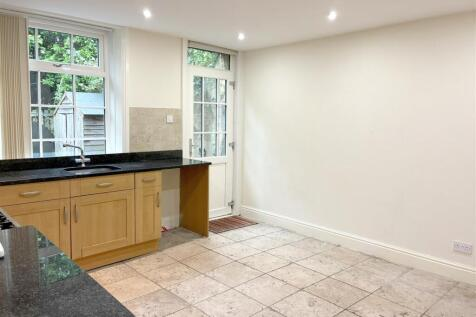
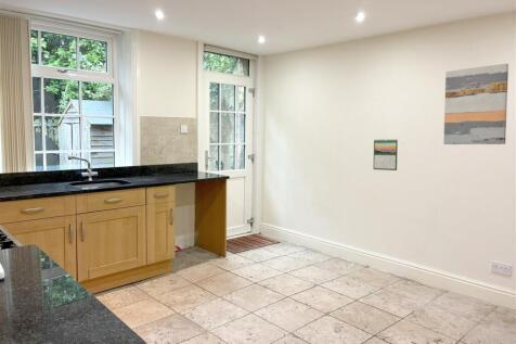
+ calendar [372,138,399,171]
+ wall art [442,63,509,145]
